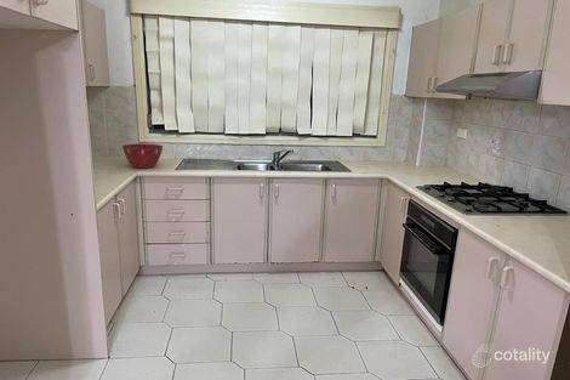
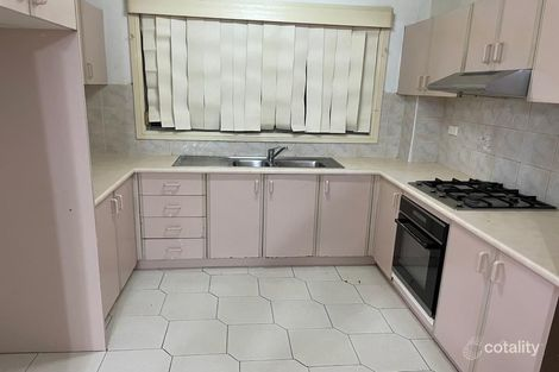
- mixing bowl [121,142,164,170]
